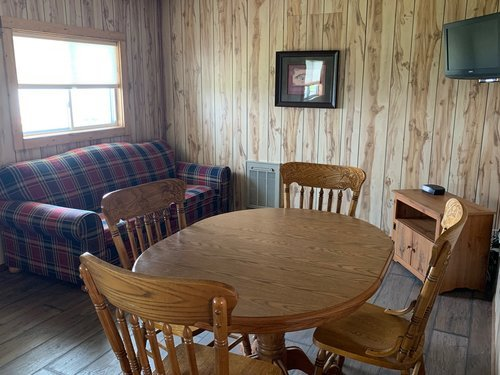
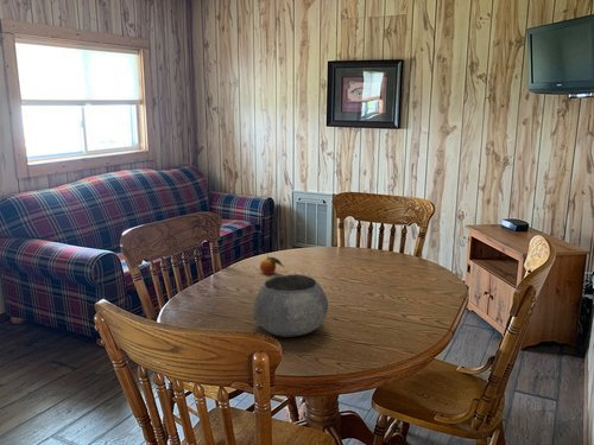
+ bowl [252,273,329,338]
+ fruit [259,253,286,275]
